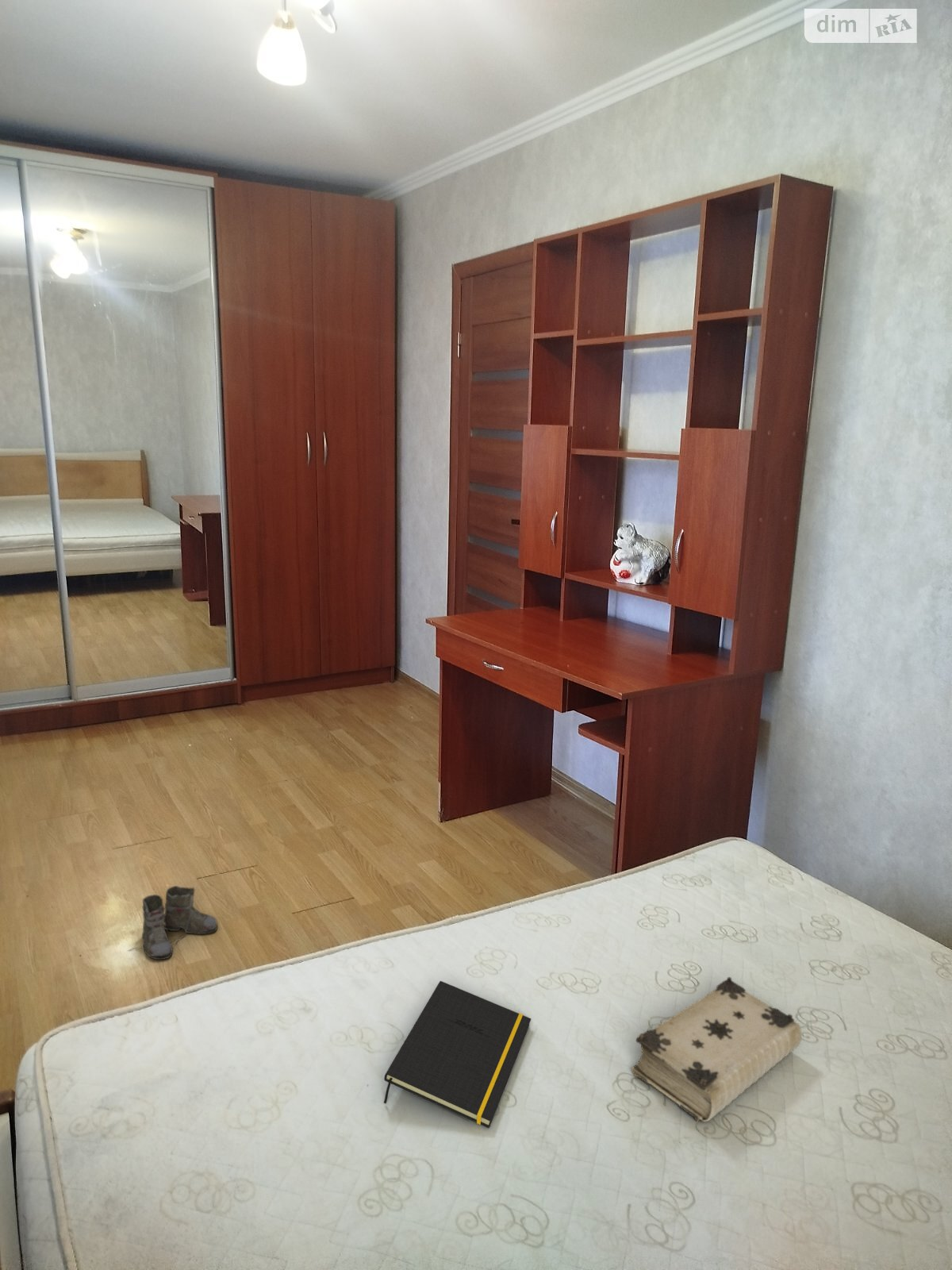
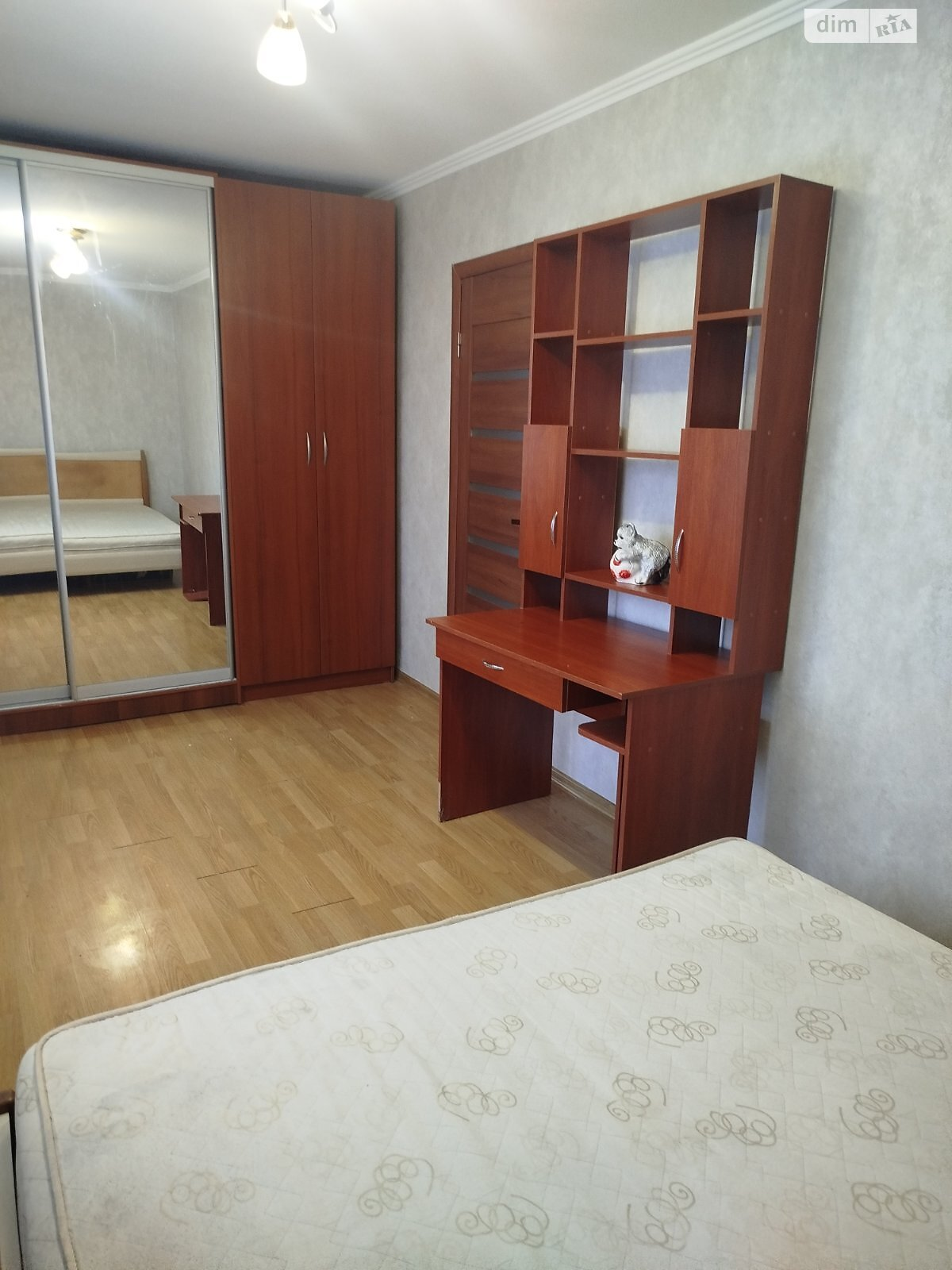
- boots [127,885,218,960]
- notepad [383,980,532,1129]
- book [631,976,802,1122]
